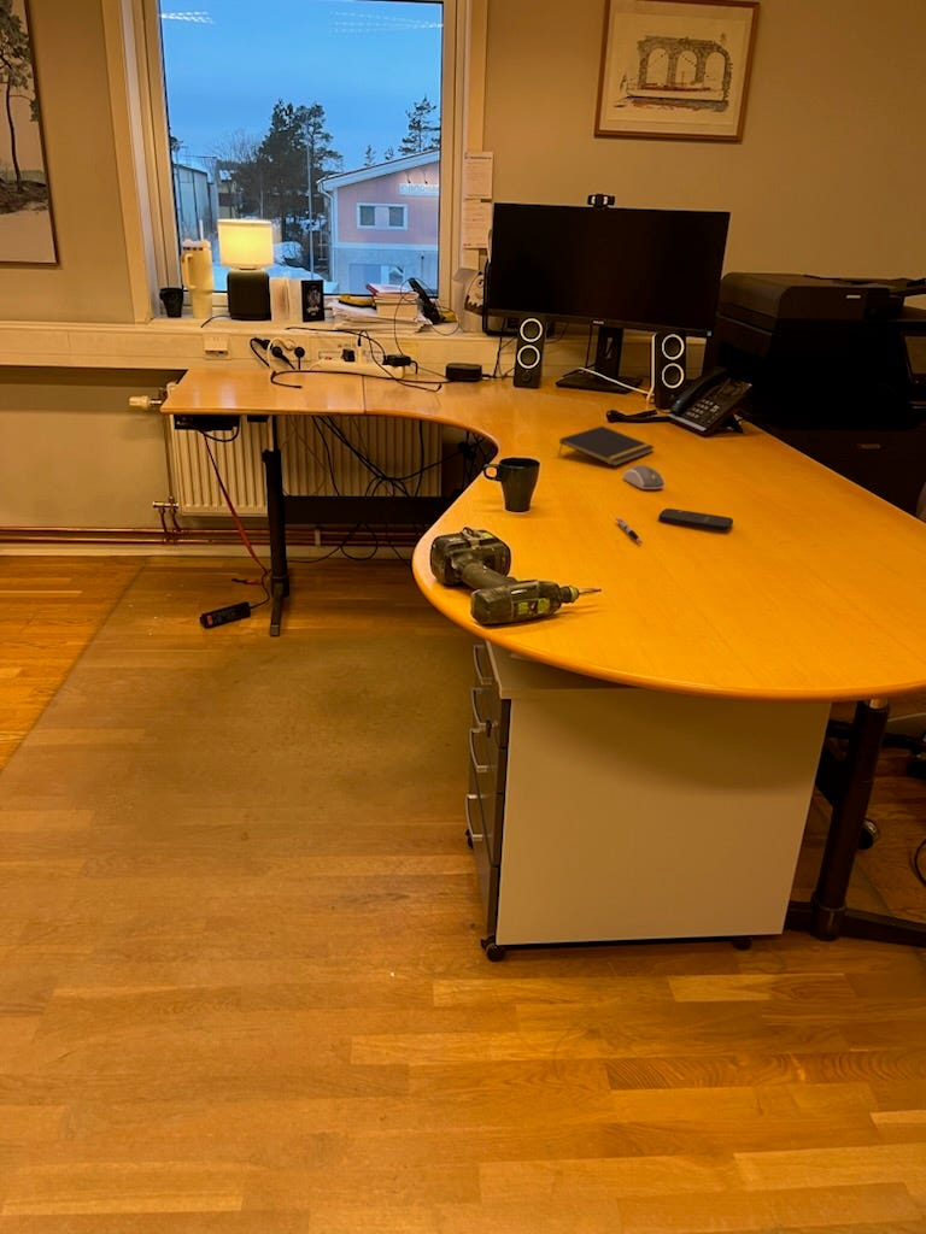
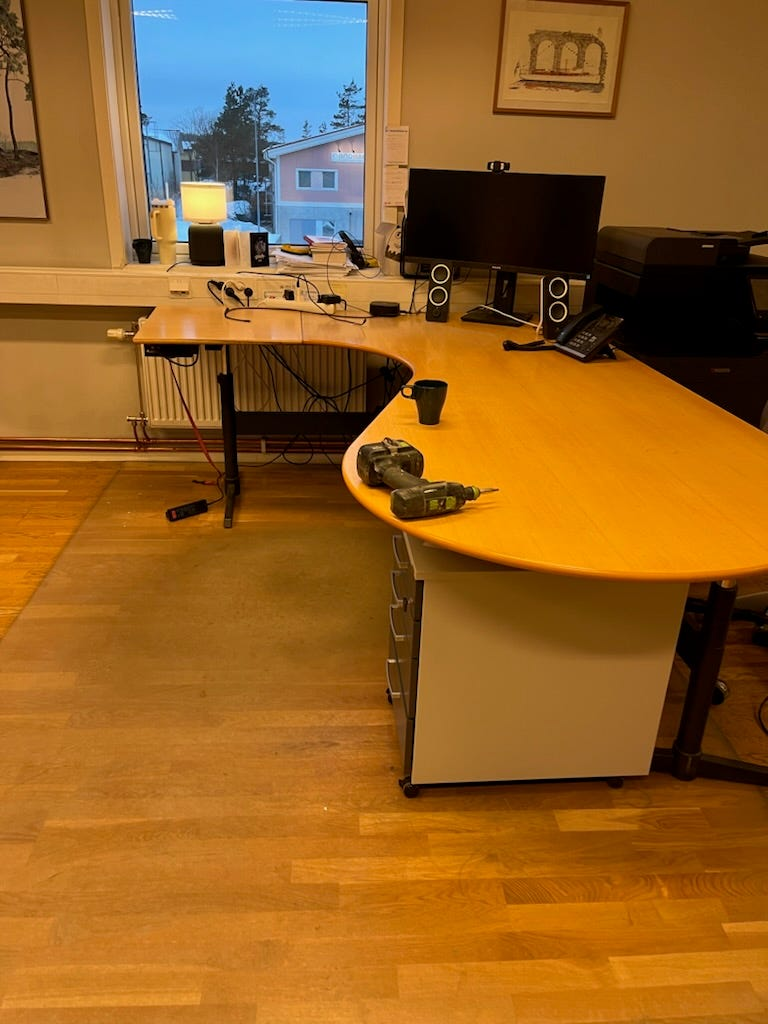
- pen [615,517,643,545]
- computer mouse [622,464,666,490]
- smartphone [657,507,734,531]
- notepad [557,425,656,468]
